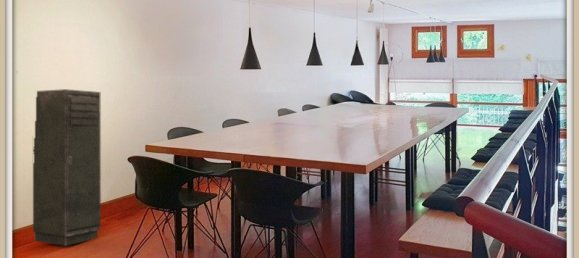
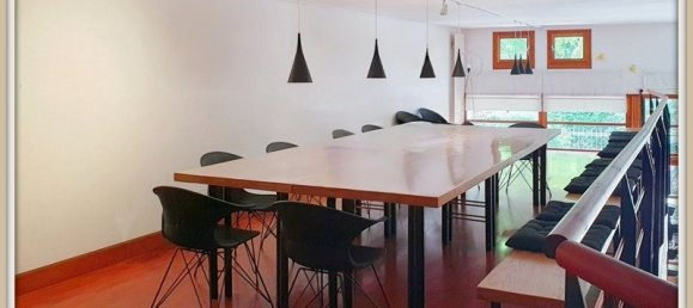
- storage cabinet [32,88,102,247]
